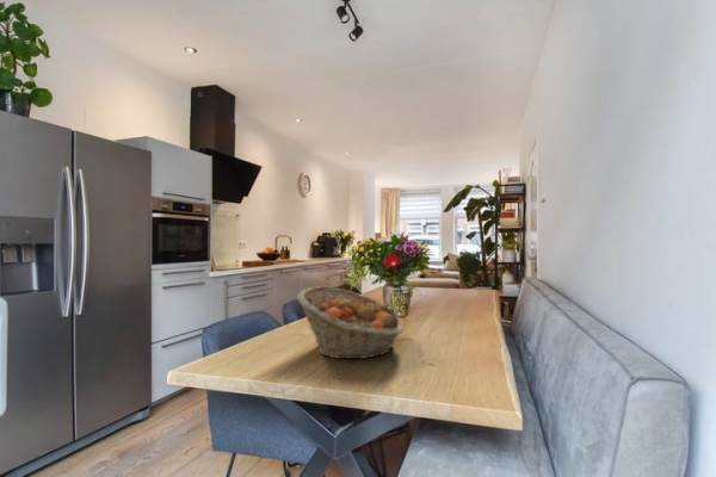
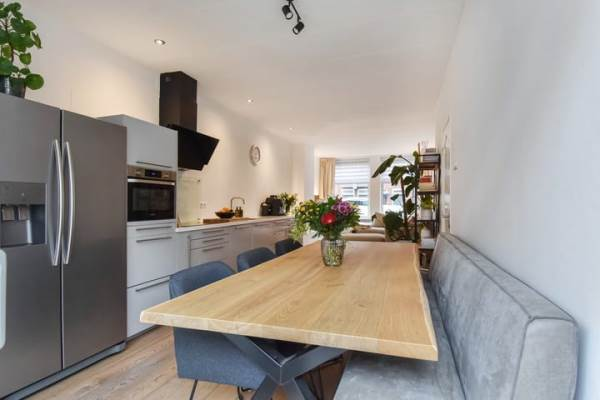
- fruit basket [296,285,405,360]
